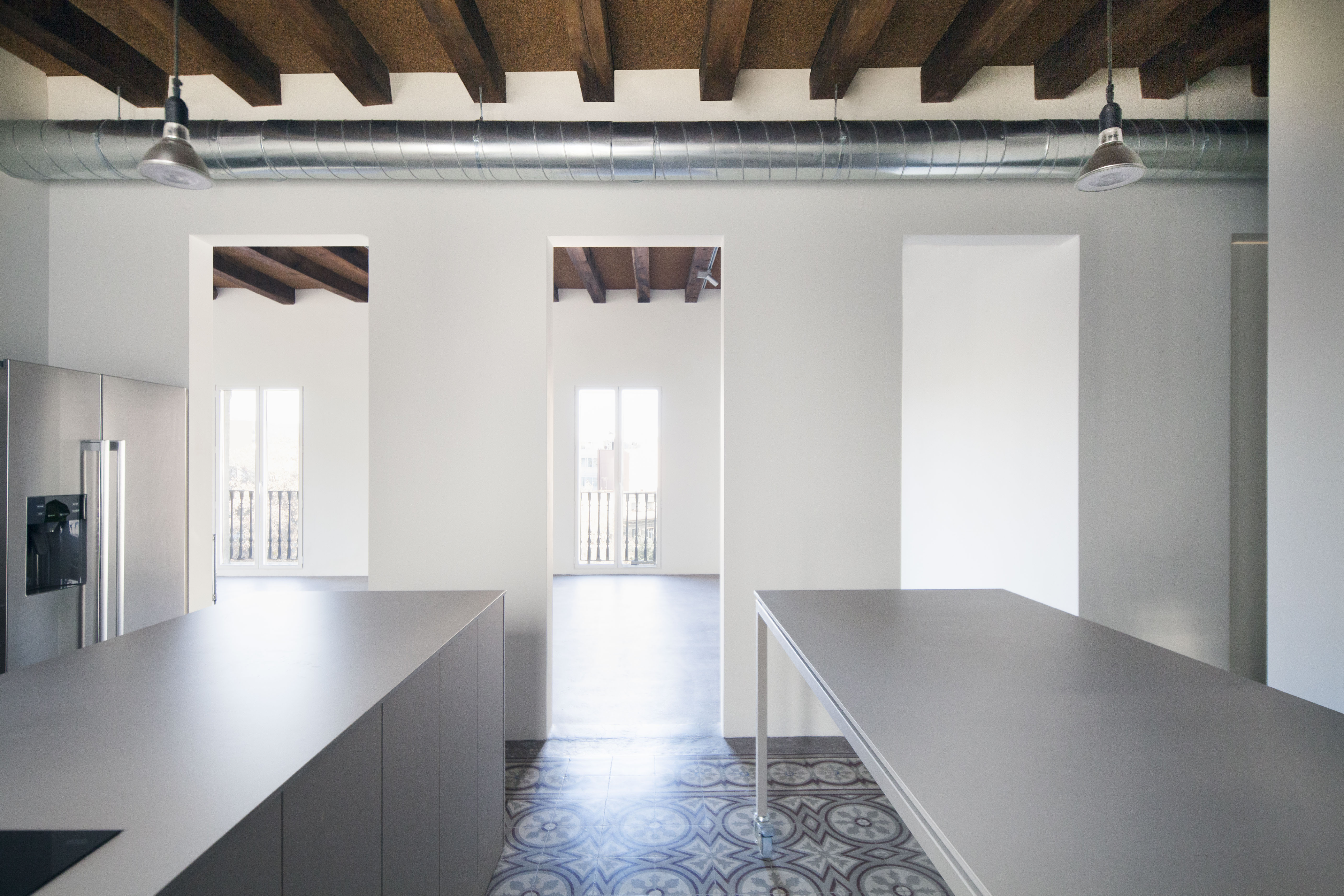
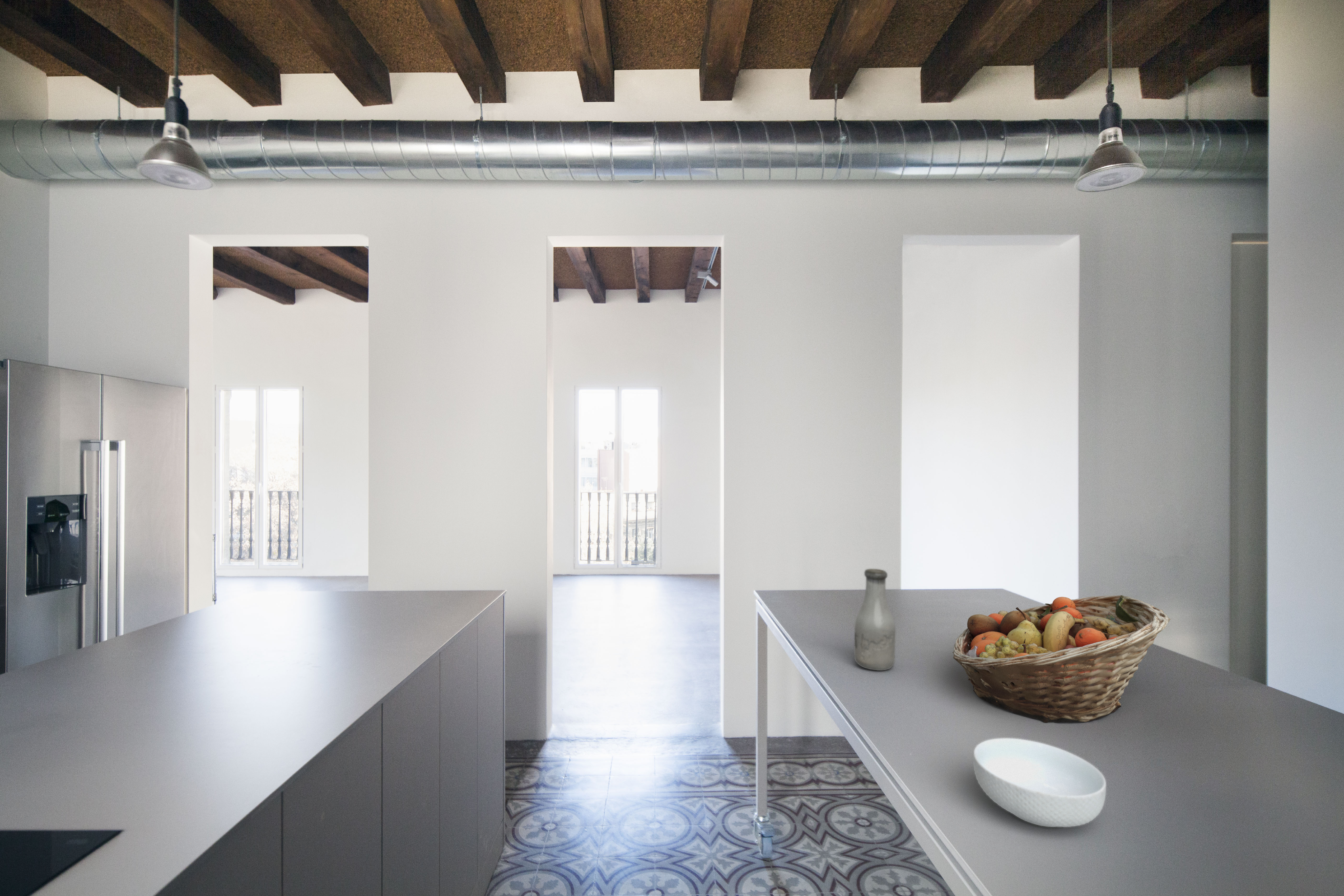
+ cereal bowl [973,738,1106,827]
+ bottle [854,569,896,671]
+ fruit basket [952,595,1171,723]
